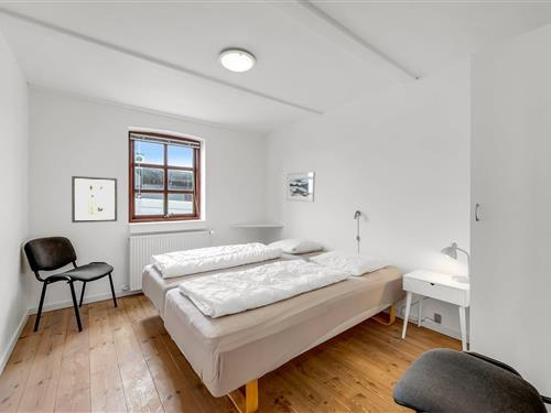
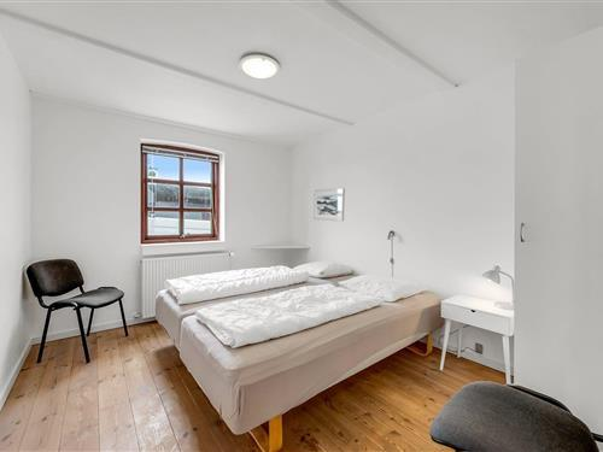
- wall art [71,175,118,224]
